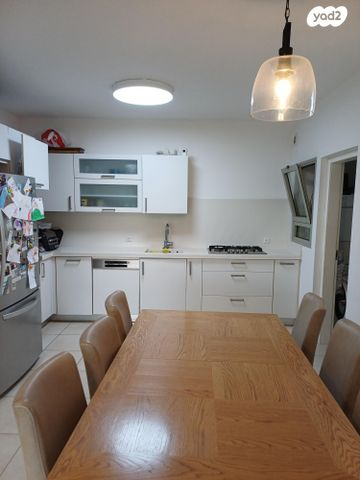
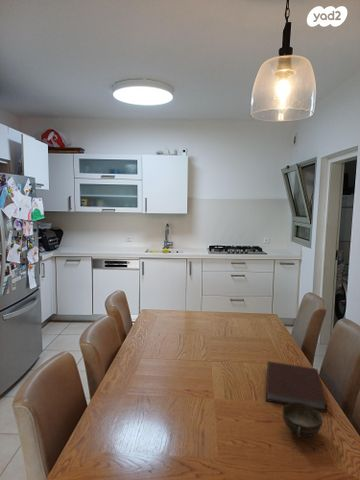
+ cup [282,402,323,438]
+ notebook [265,360,328,413]
